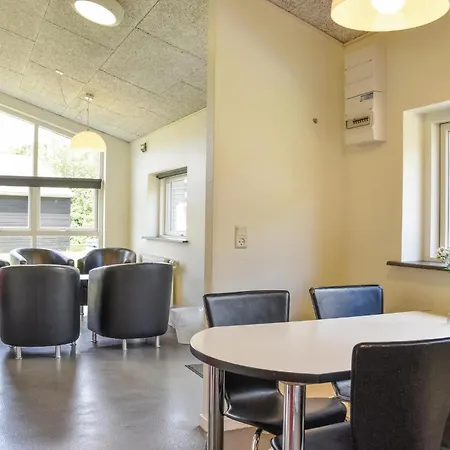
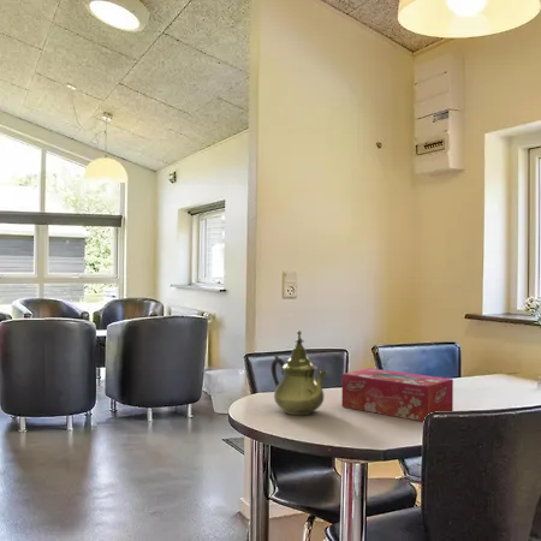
+ tissue box [340,367,454,422]
+ teapot [270,329,328,416]
